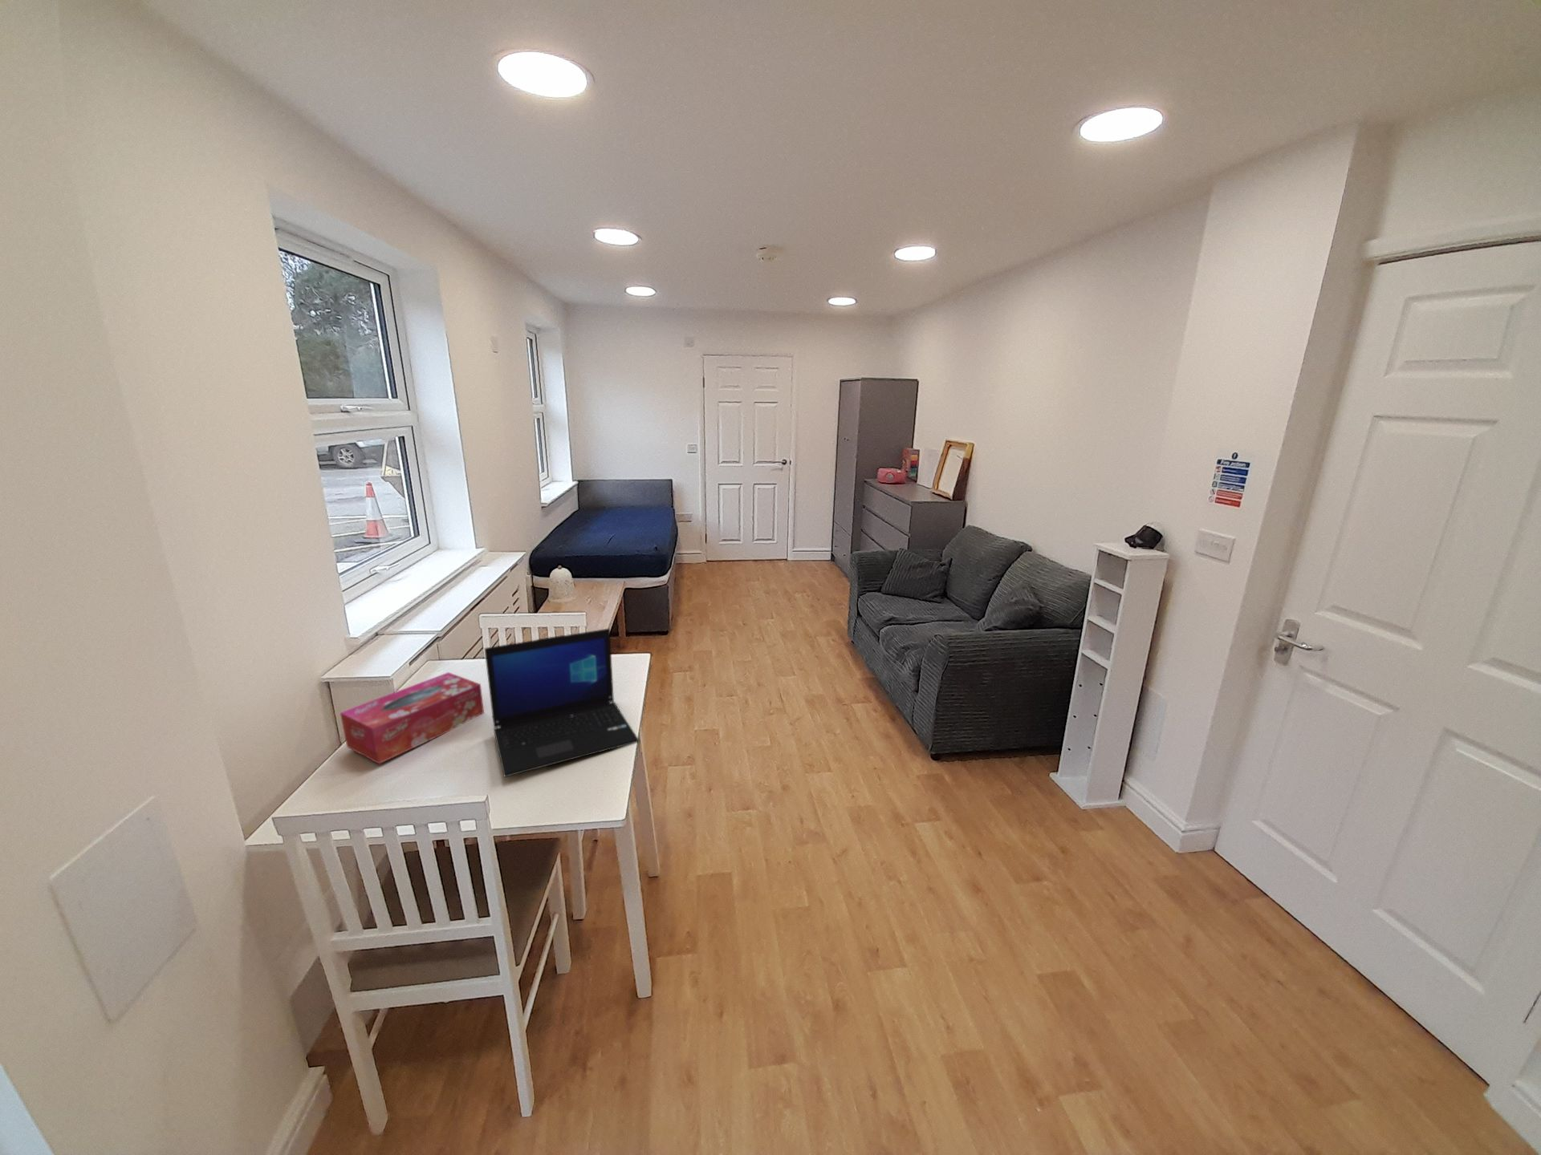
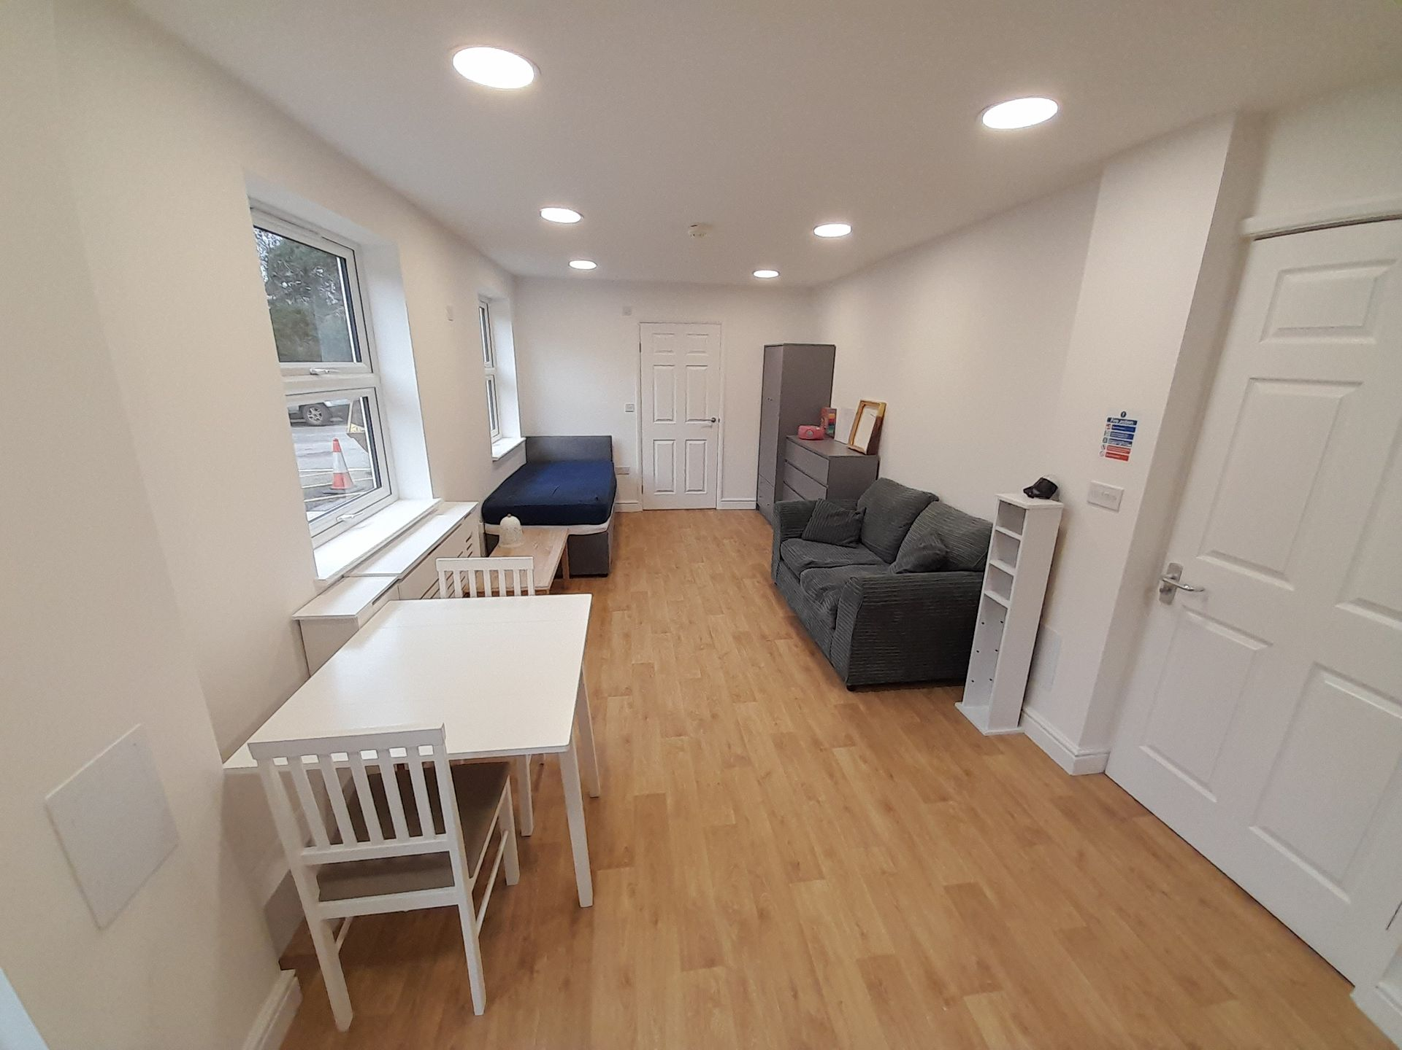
- tissue box [340,671,485,764]
- laptop [484,627,639,778]
